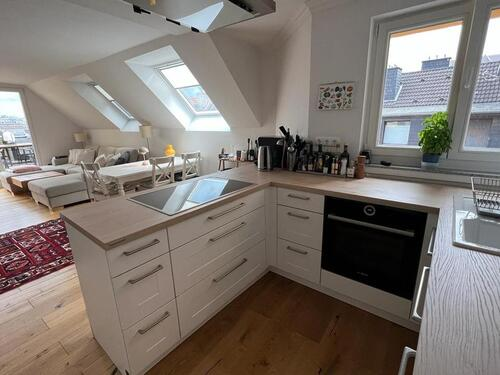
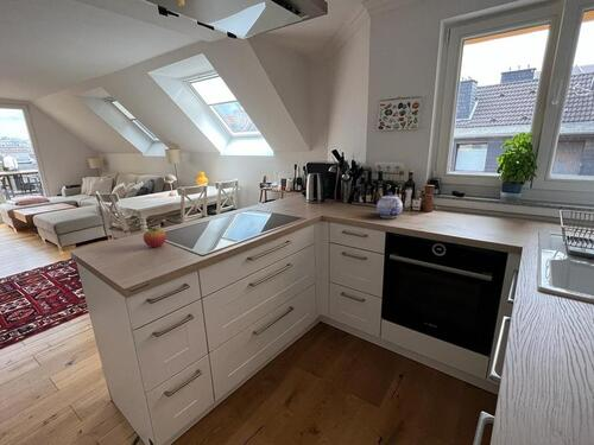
+ fruit [143,225,168,248]
+ teapot [375,191,404,218]
